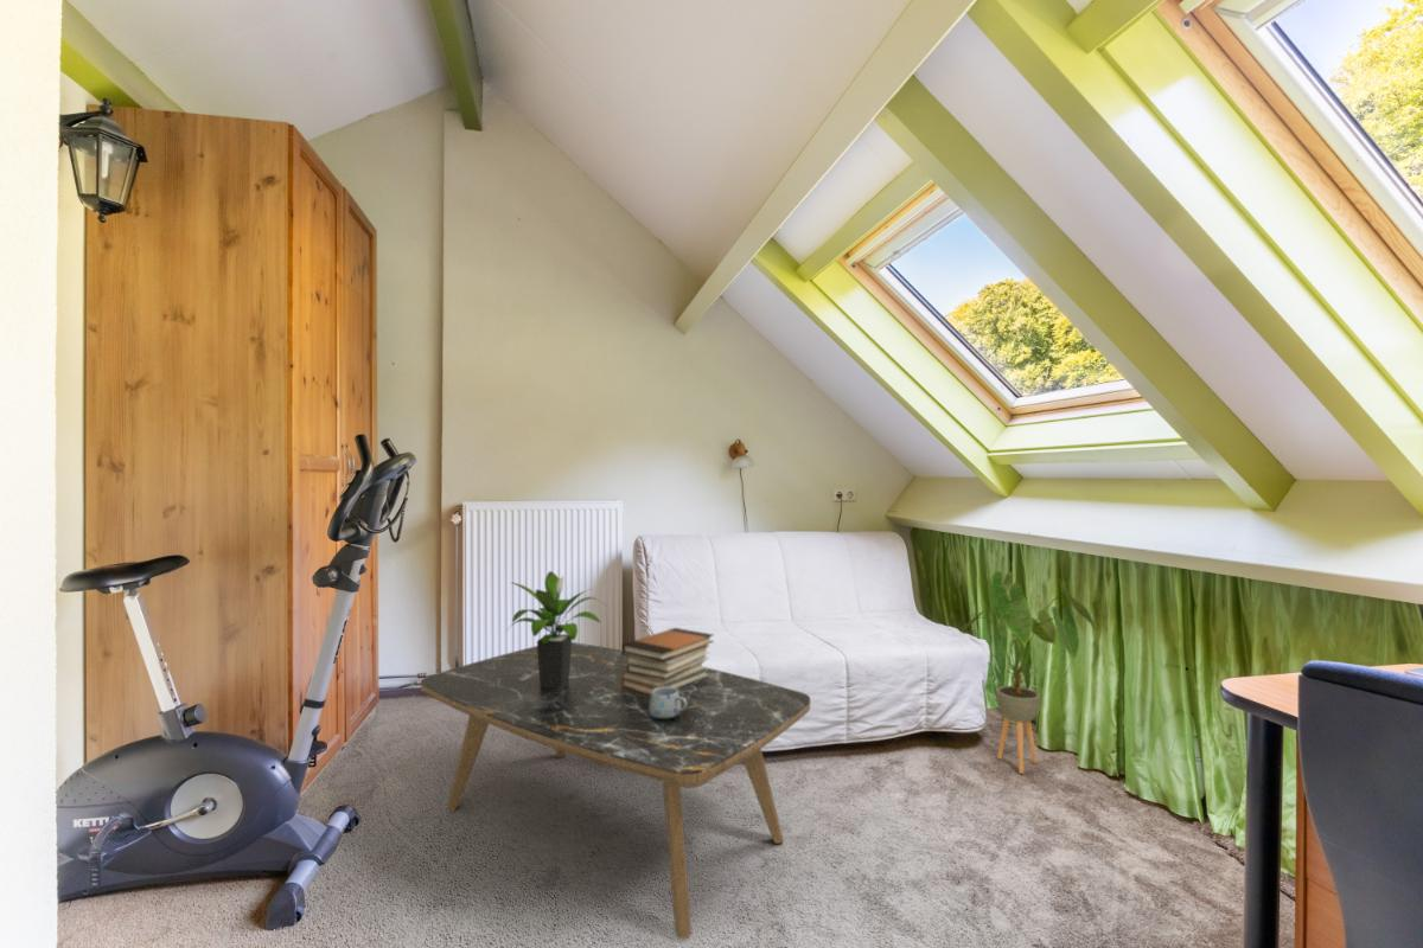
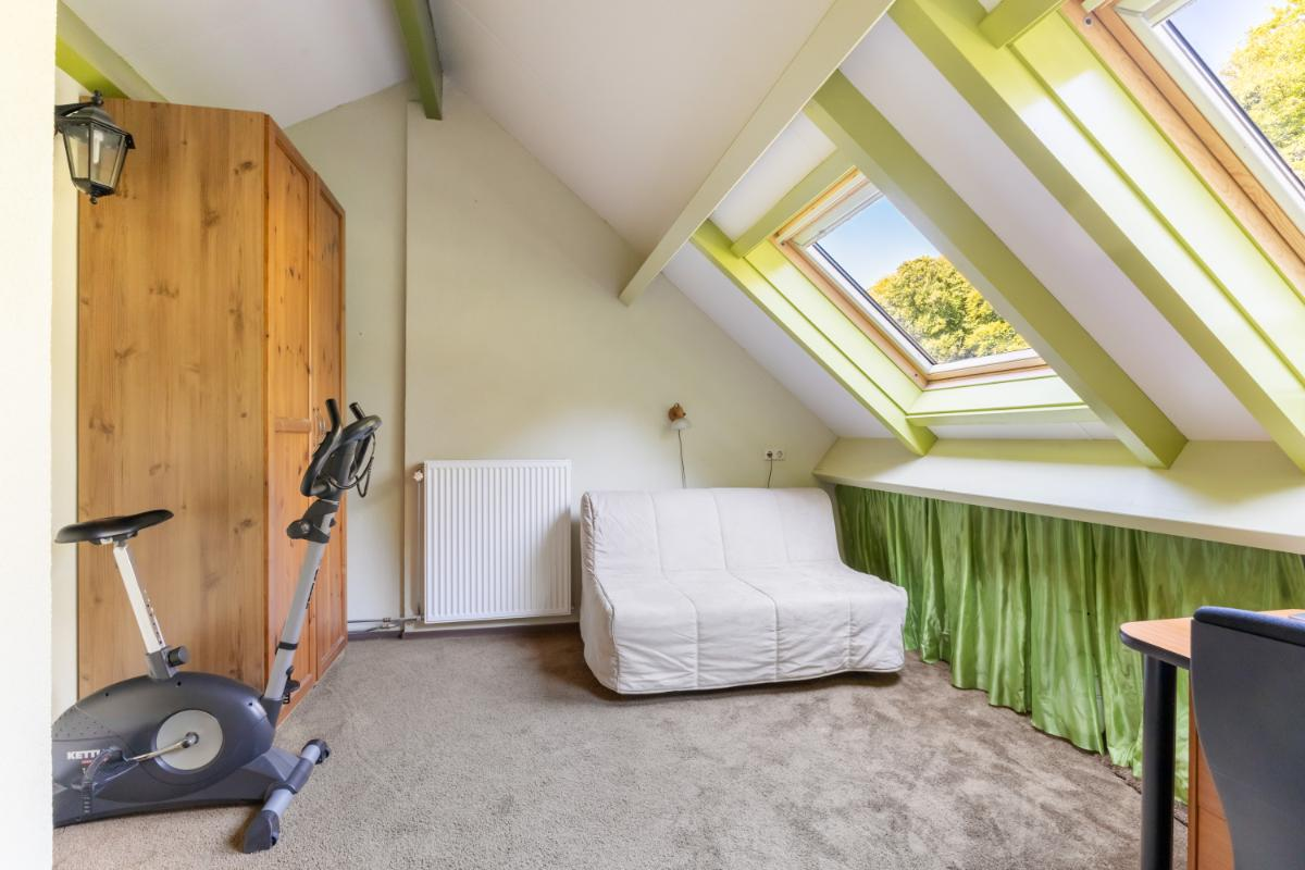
- potted plant [506,570,608,688]
- coffee table [420,641,811,940]
- book stack [621,627,715,694]
- mug [649,686,687,719]
- house plant [962,570,1096,775]
